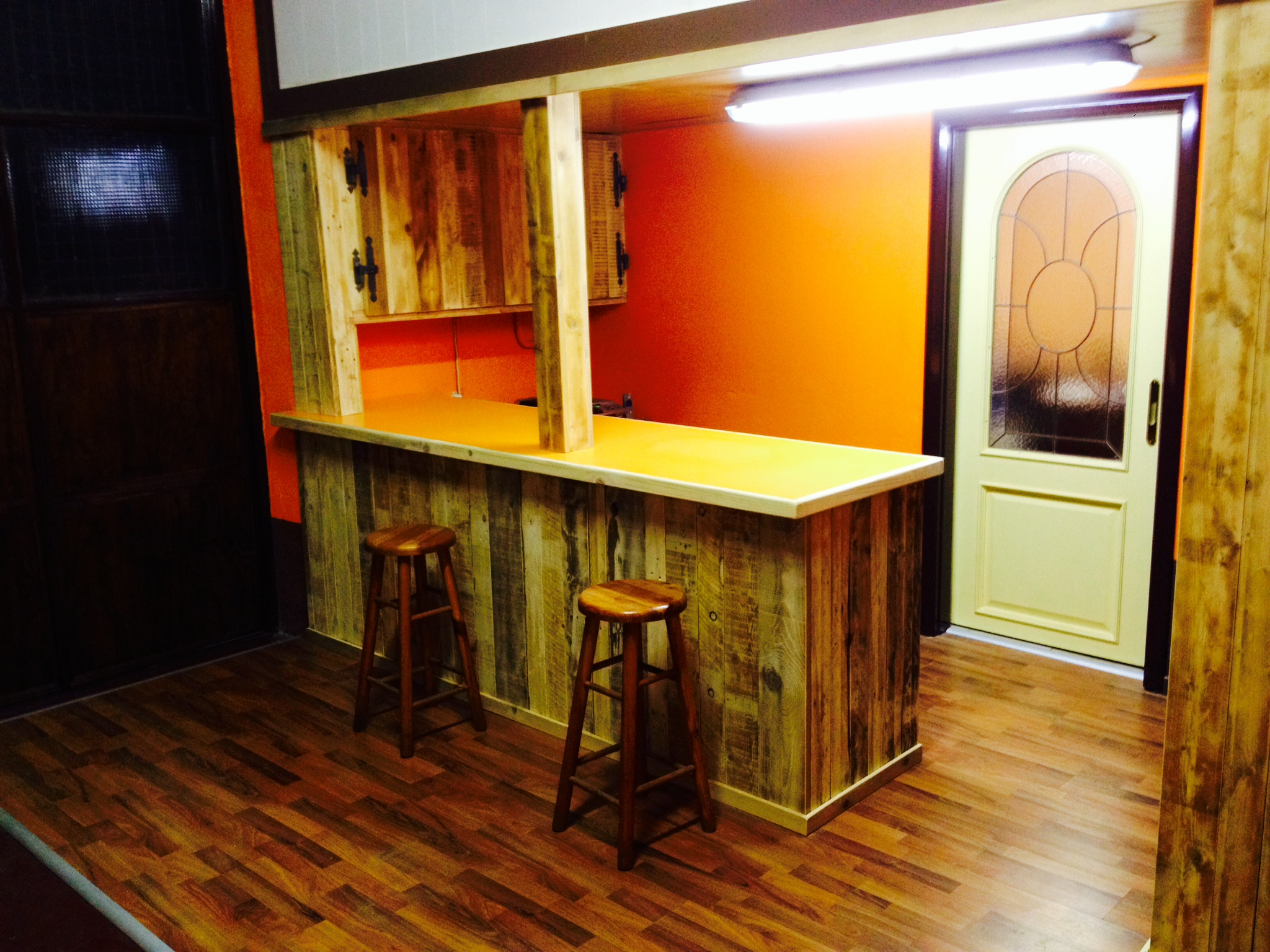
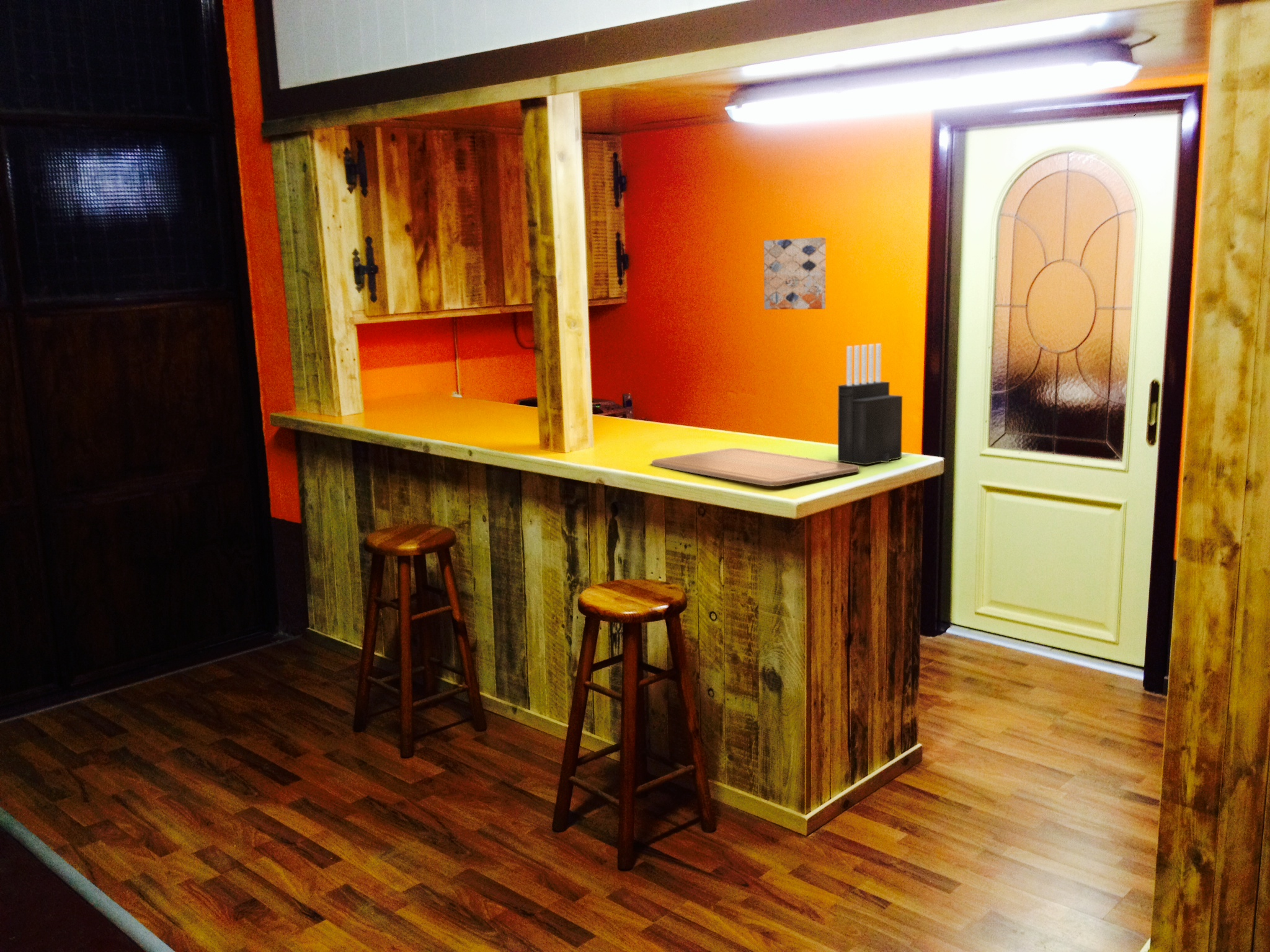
+ wall art [763,237,827,310]
+ chopping board [651,447,859,487]
+ knife block [837,343,903,465]
